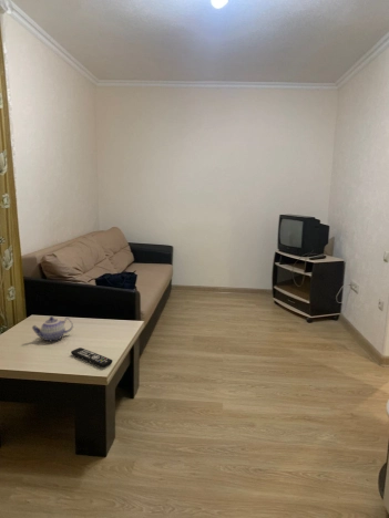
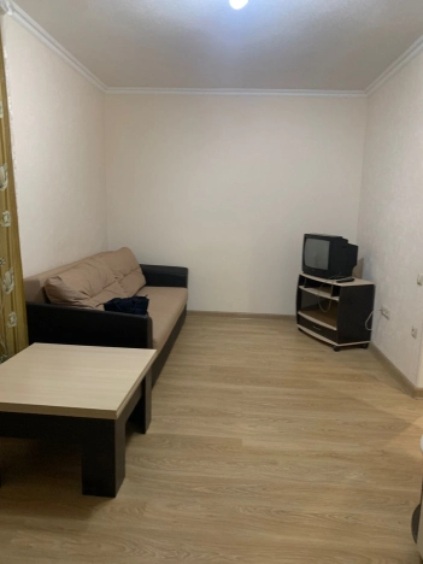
- remote control [70,346,114,369]
- teapot [31,315,74,342]
